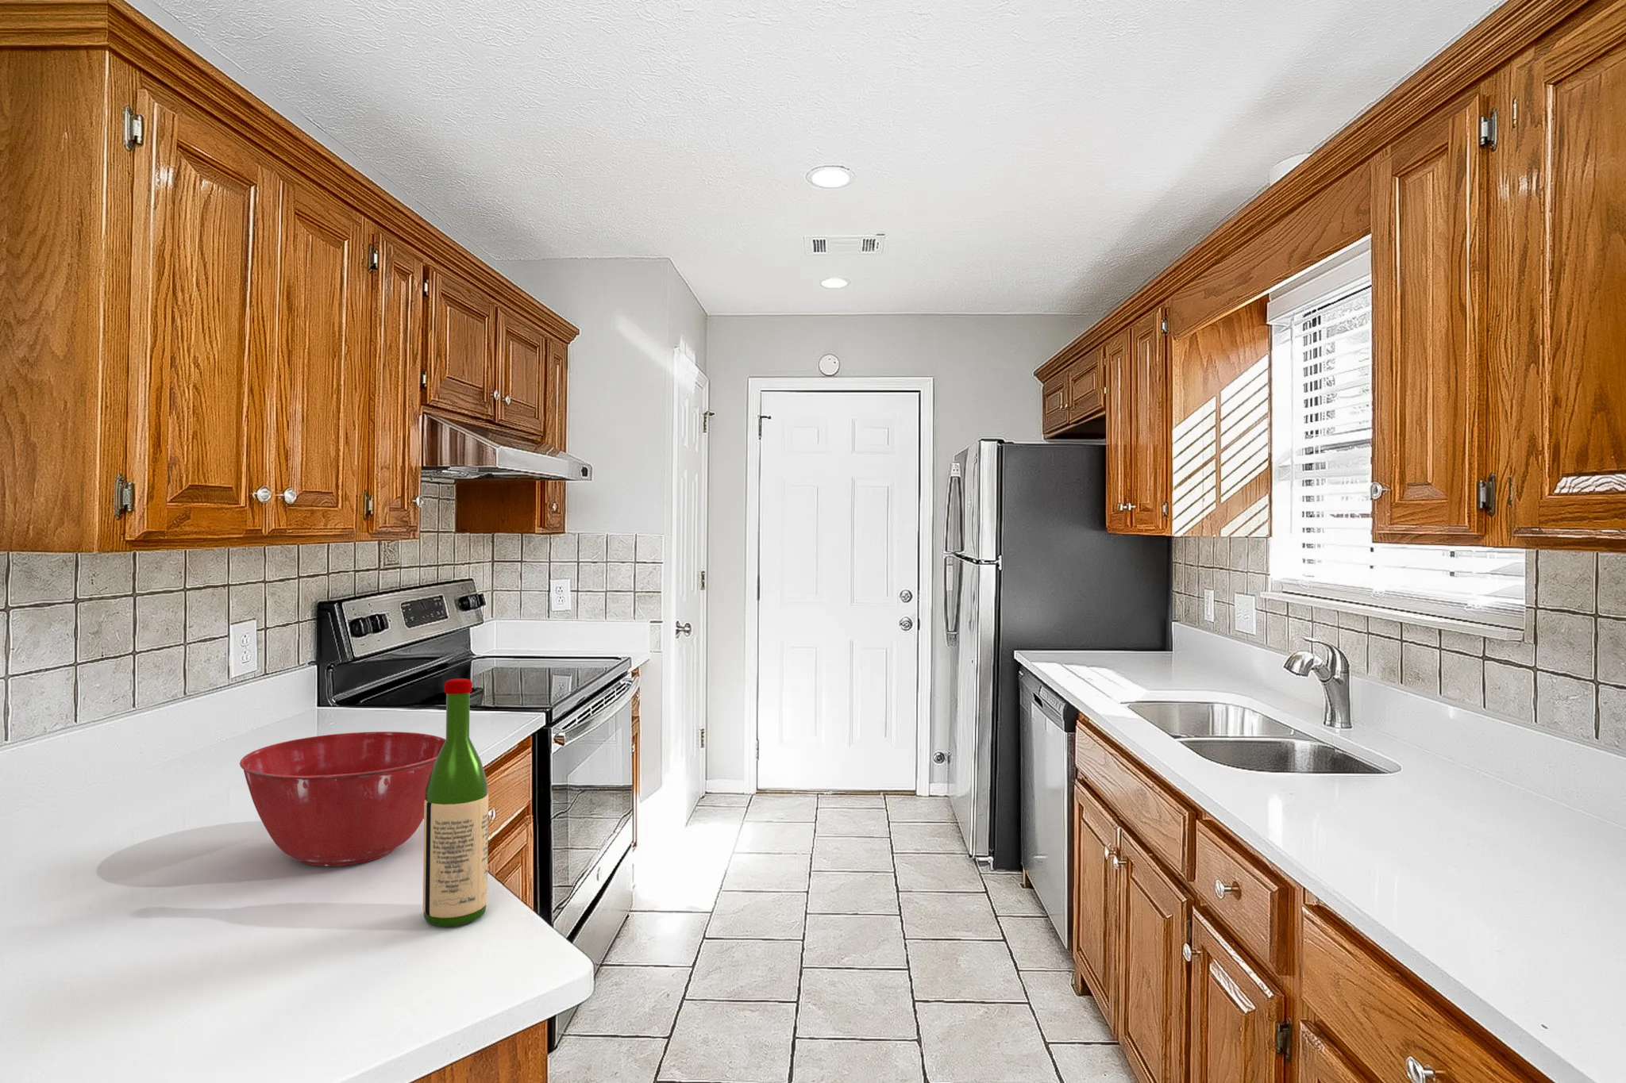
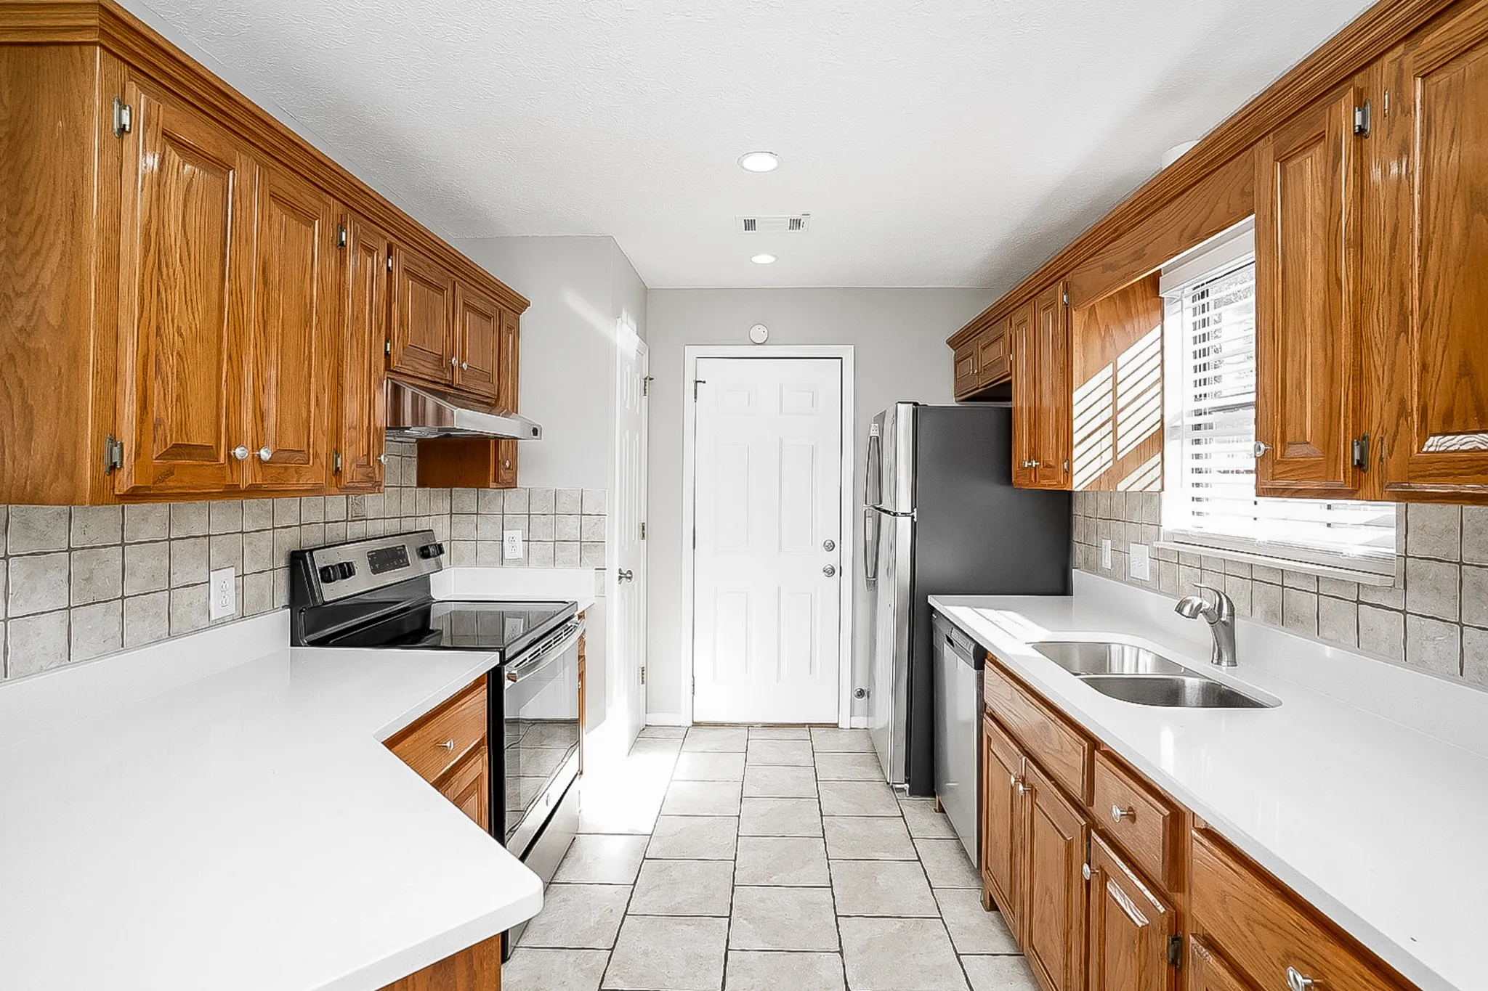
- wine bottle [422,678,490,927]
- mixing bowl [239,731,446,867]
